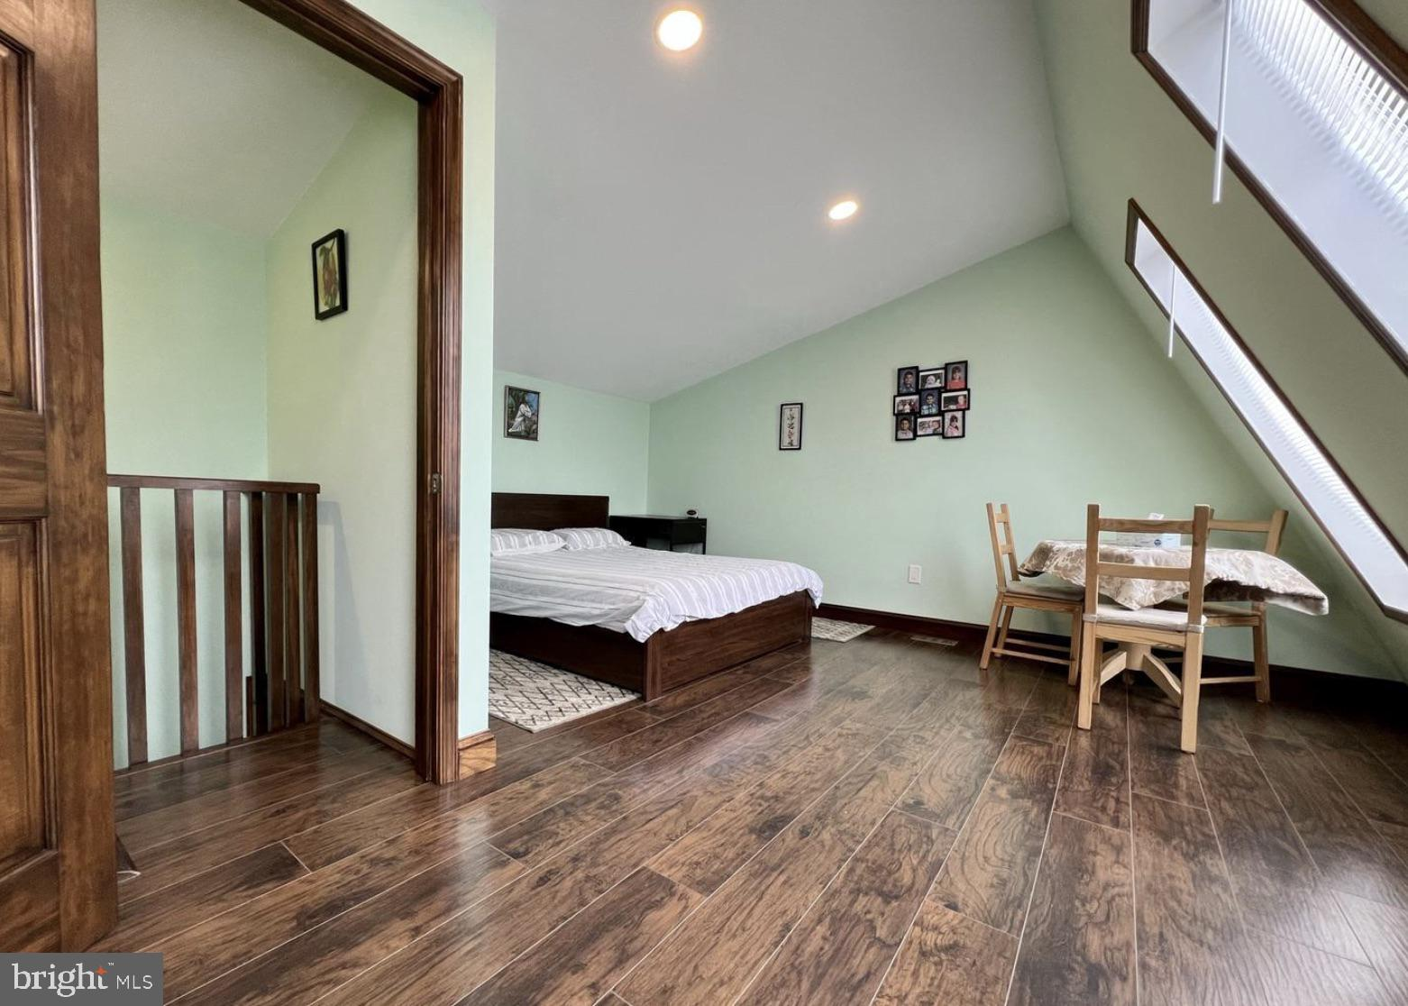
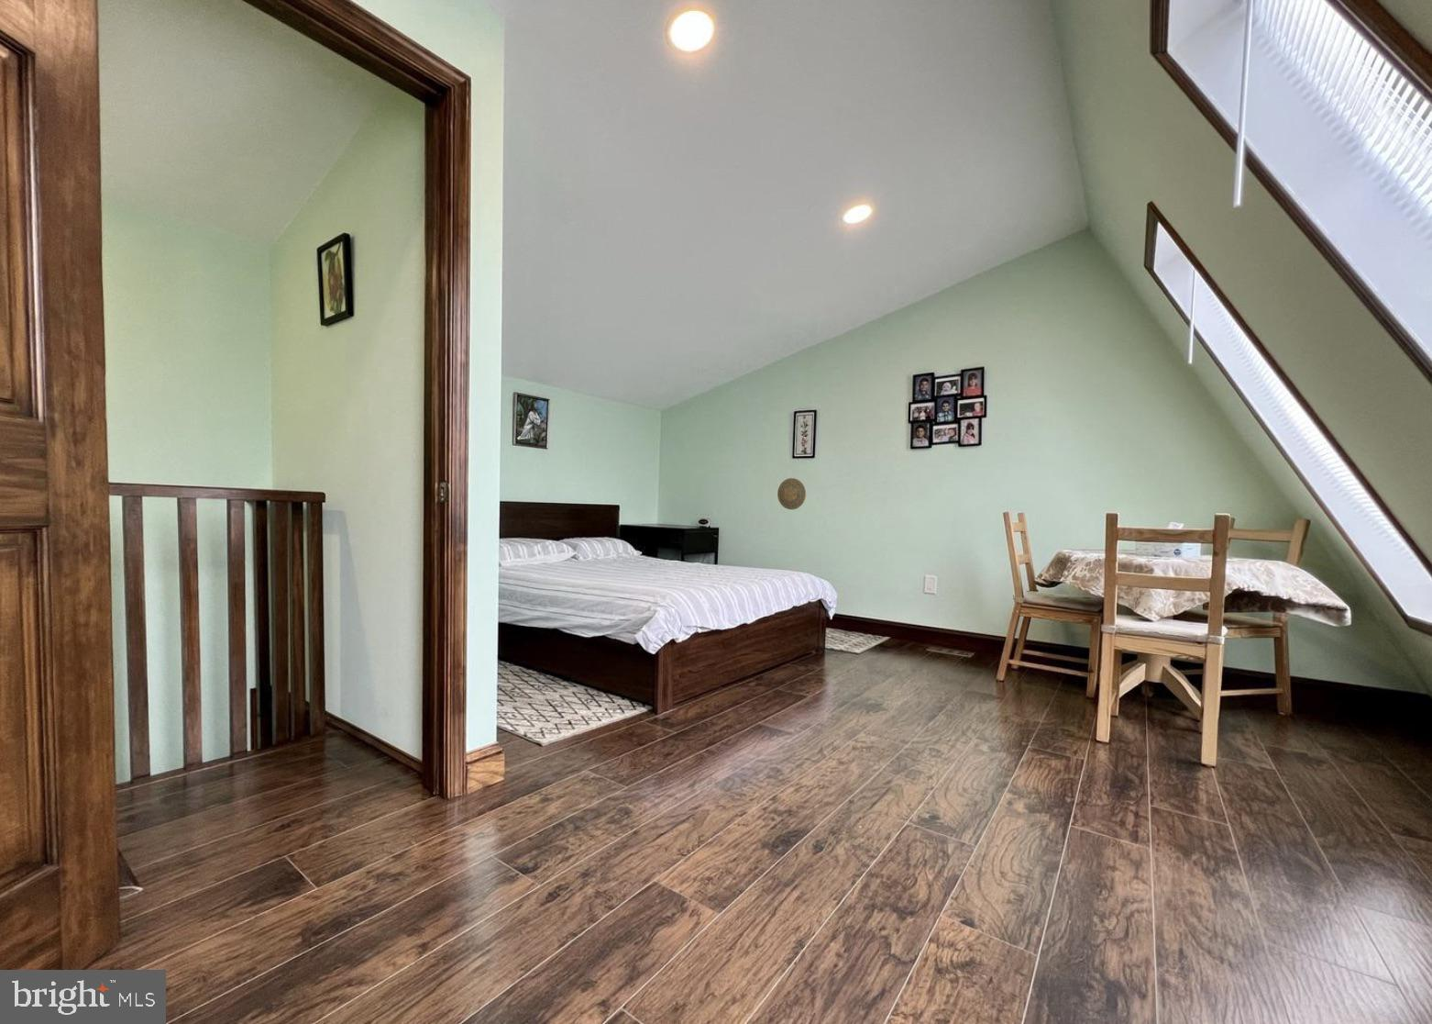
+ decorative plate [776,478,806,510]
